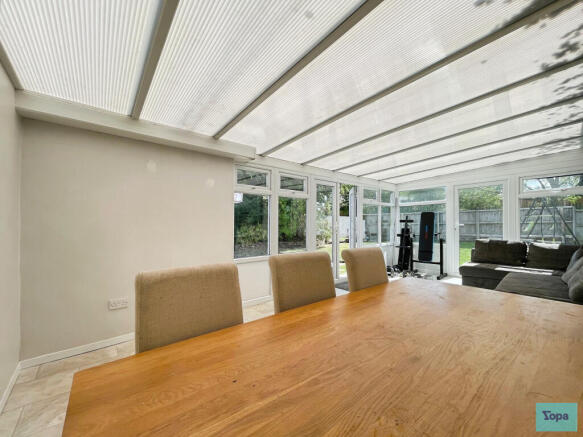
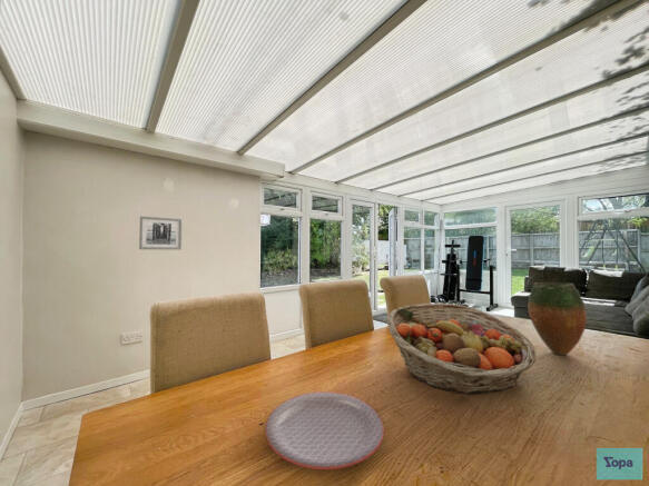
+ wall art [138,216,184,251]
+ plate [264,390,385,470]
+ vase [527,281,588,356]
+ fruit basket [385,302,538,396]
